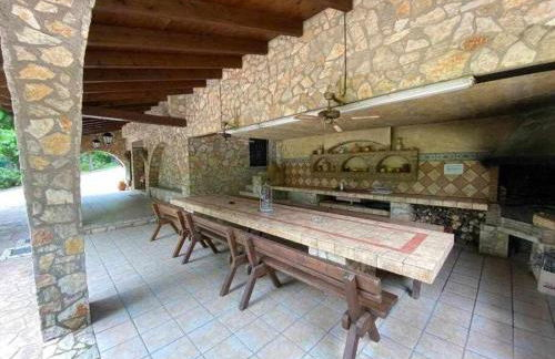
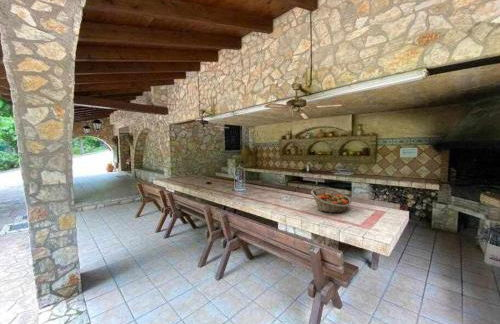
+ fruit basket [310,187,352,214]
